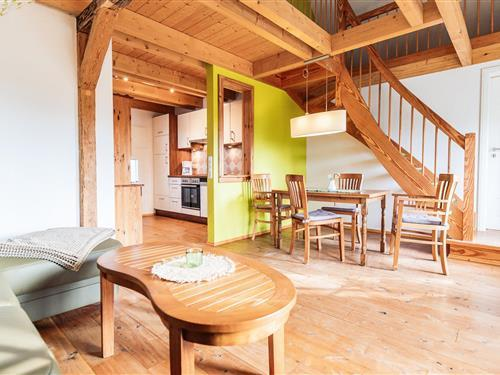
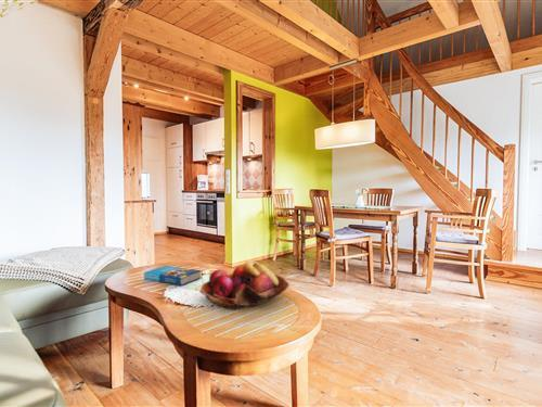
+ fruit basket [199,260,291,310]
+ book [143,265,203,287]
